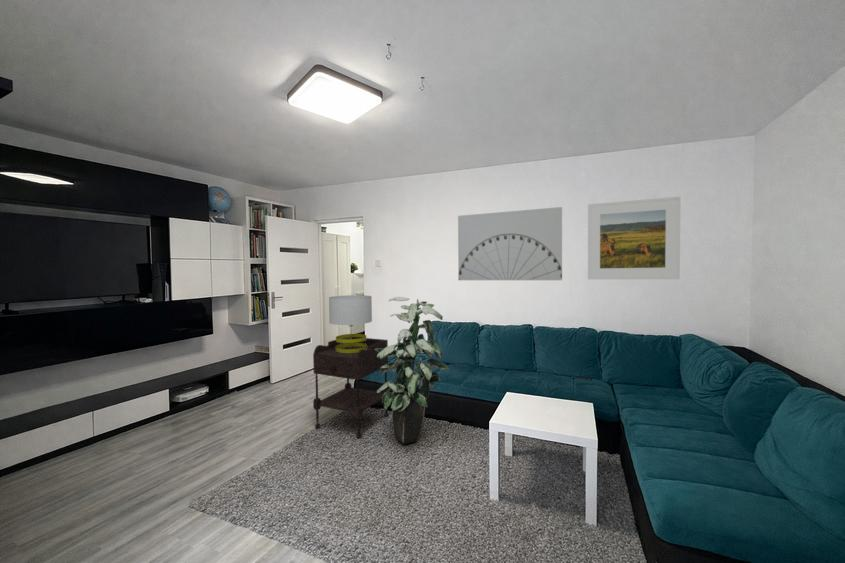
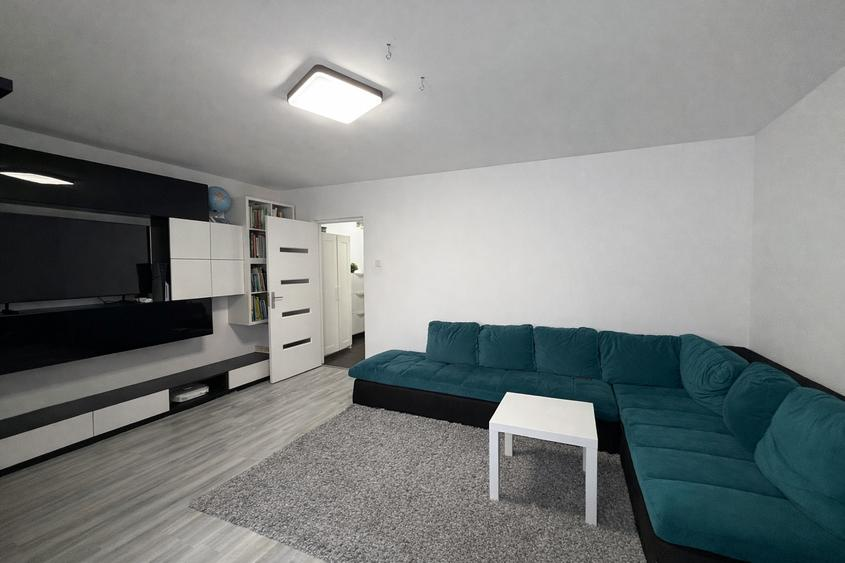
- table lamp [328,294,373,353]
- indoor plant [375,296,451,445]
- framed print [587,196,681,280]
- wall art [457,206,563,281]
- side table [312,337,390,439]
